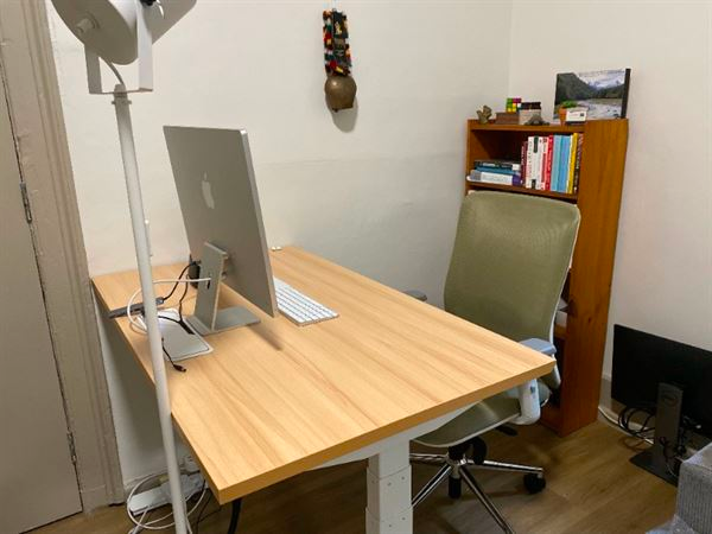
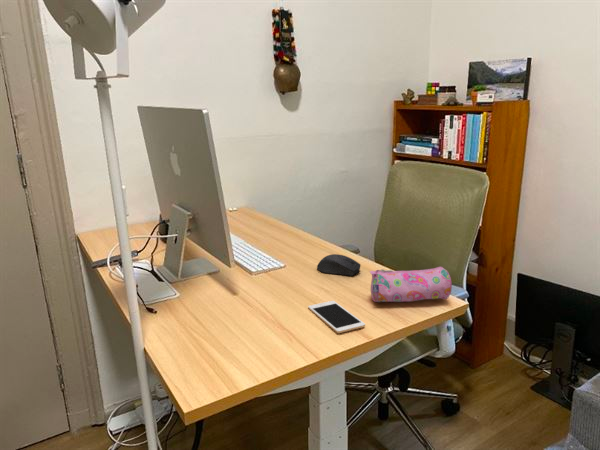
+ pencil case [369,266,453,303]
+ cell phone [307,300,366,334]
+ computer mouse [316,253,361,277]
